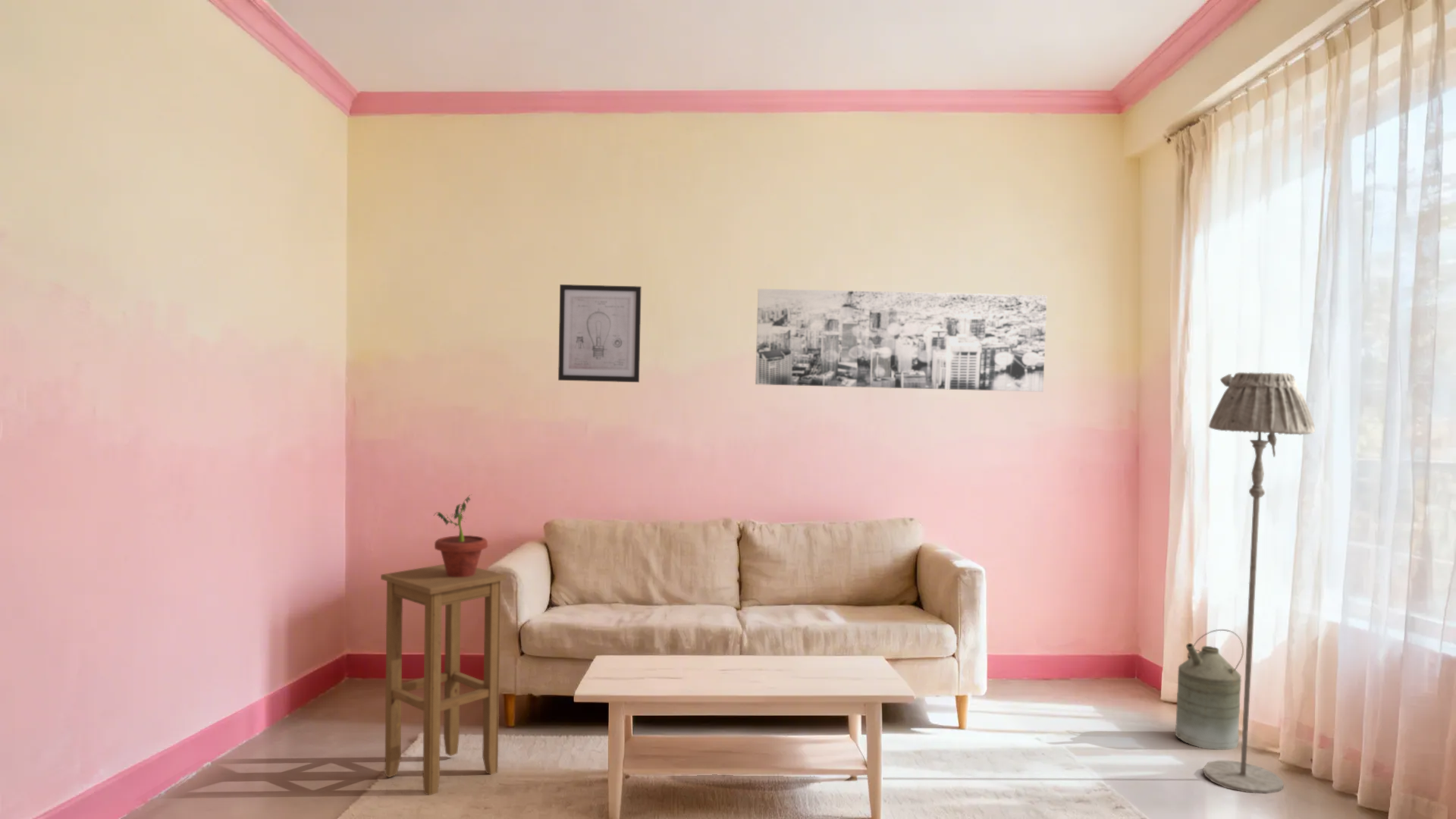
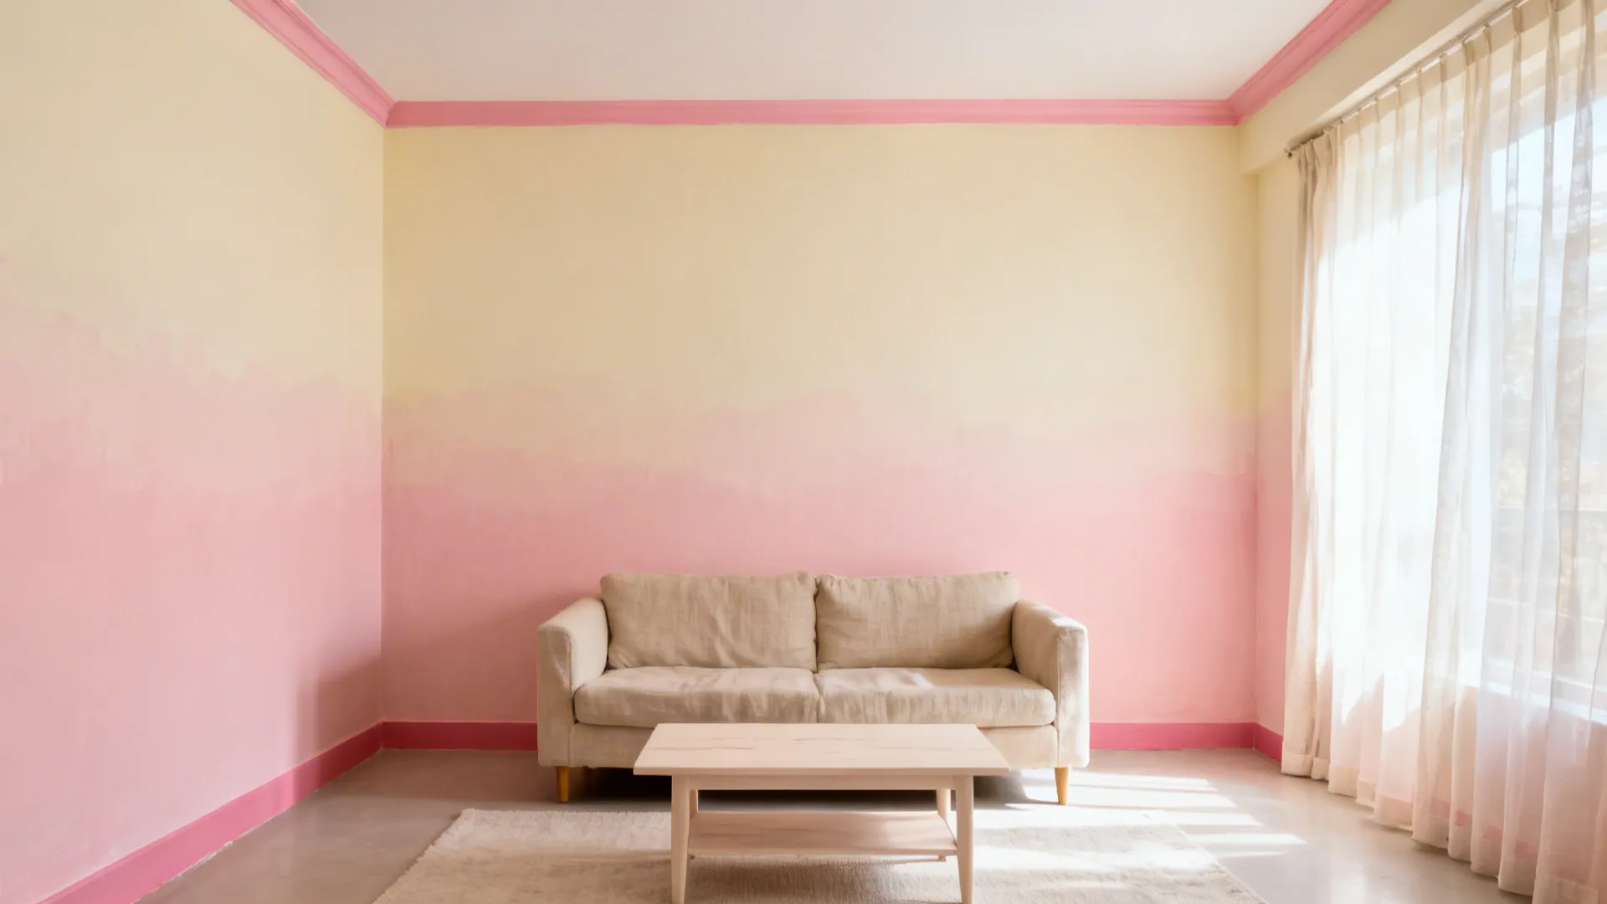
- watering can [1175,629,1244,751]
- wall art [557,284,642,383]
- stool [380,563,507,796]
- potted plant [433,494,488,577]
- floor lamp [1203,372,1316,794]
- wall art [755,288,1047,393]
